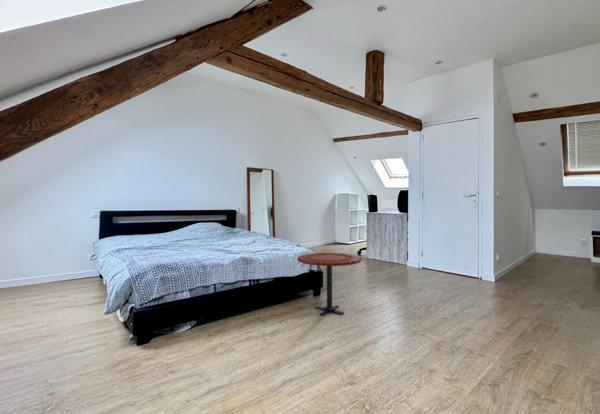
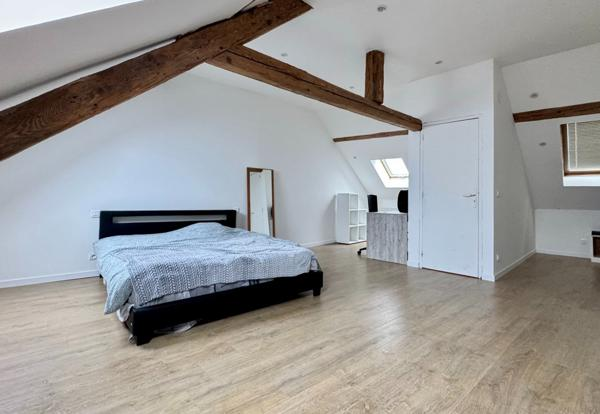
- side table [297,252,362,316]
